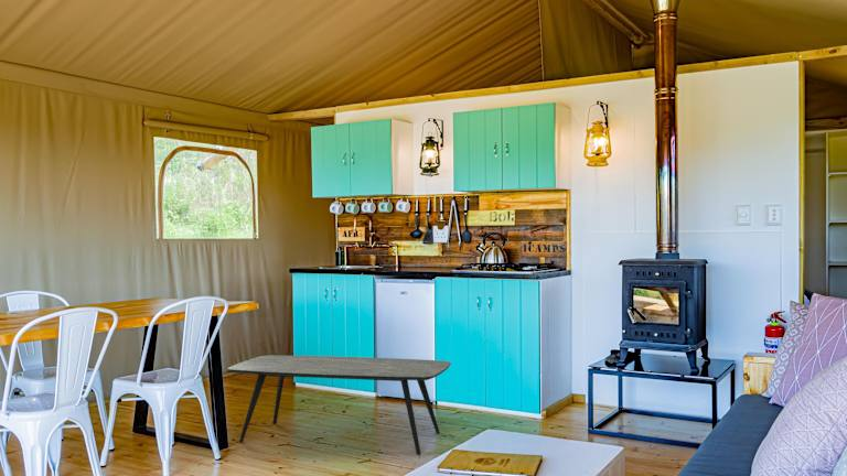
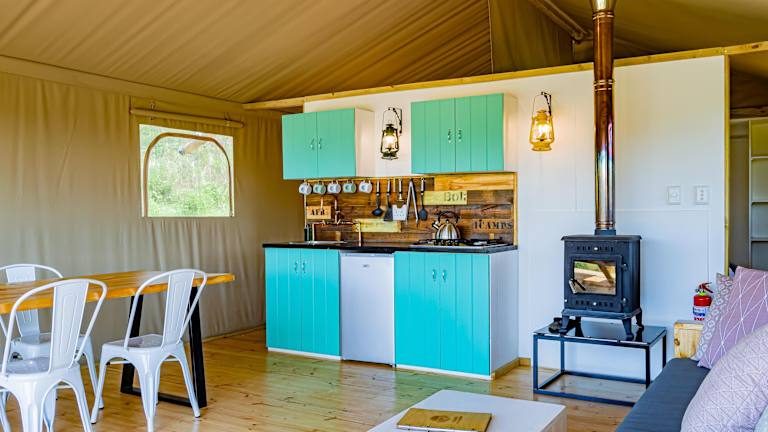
- coffee table [226,354,452,455]
